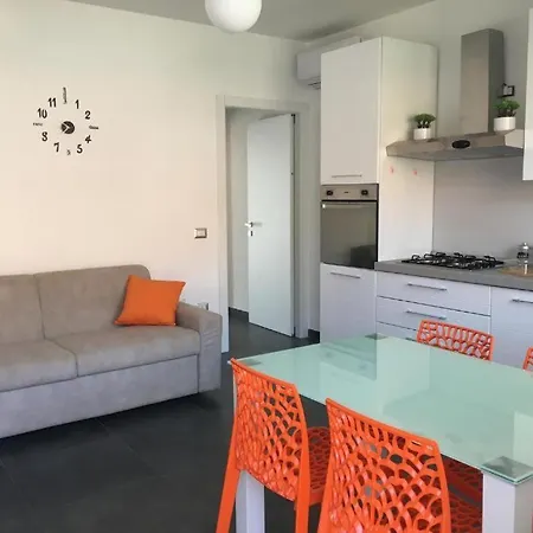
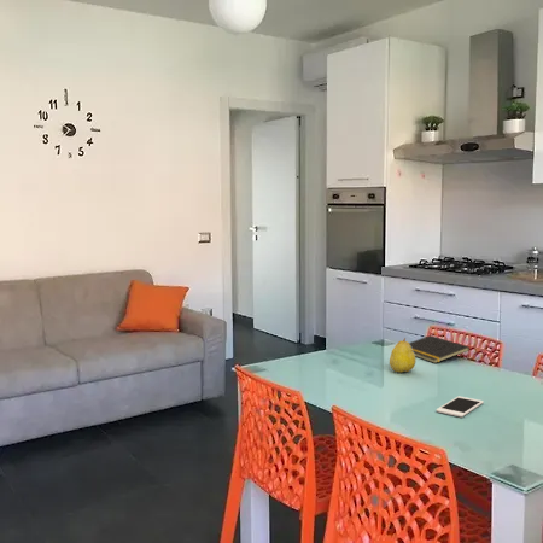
+ cell phone [436,396,484,418]
+ fruit [389,337,418,373]
+ notepad [408,334,471,364]
